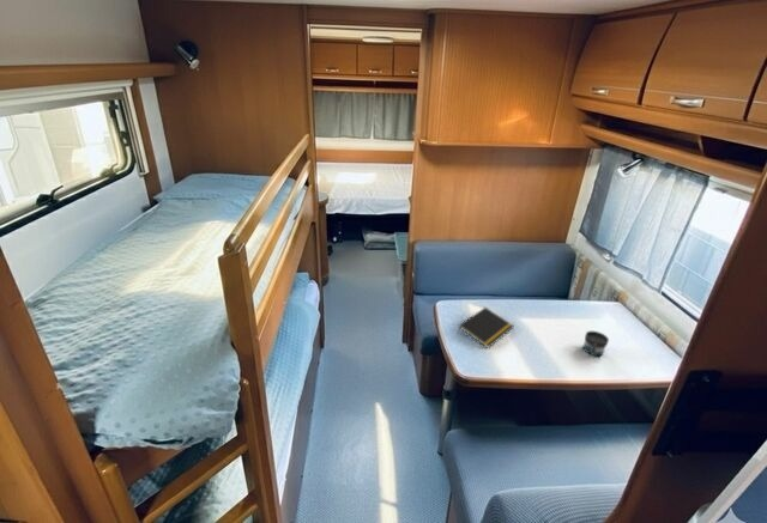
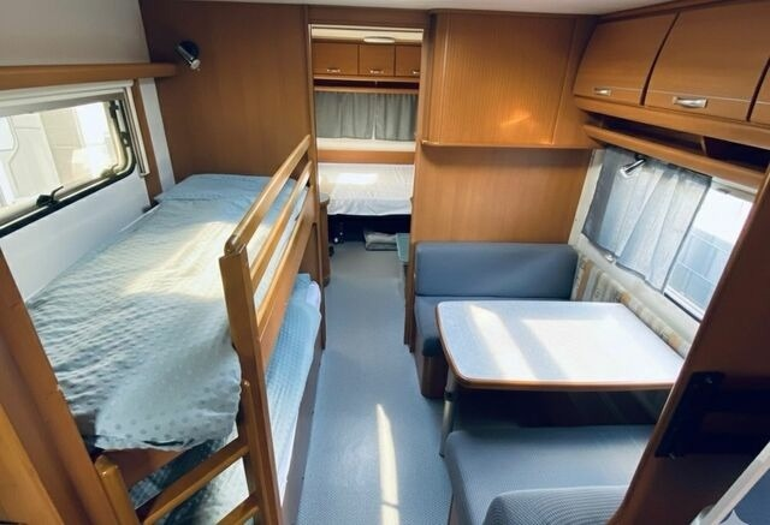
- notepad [457,306,515,349]
- mug [582,330,610,357]
